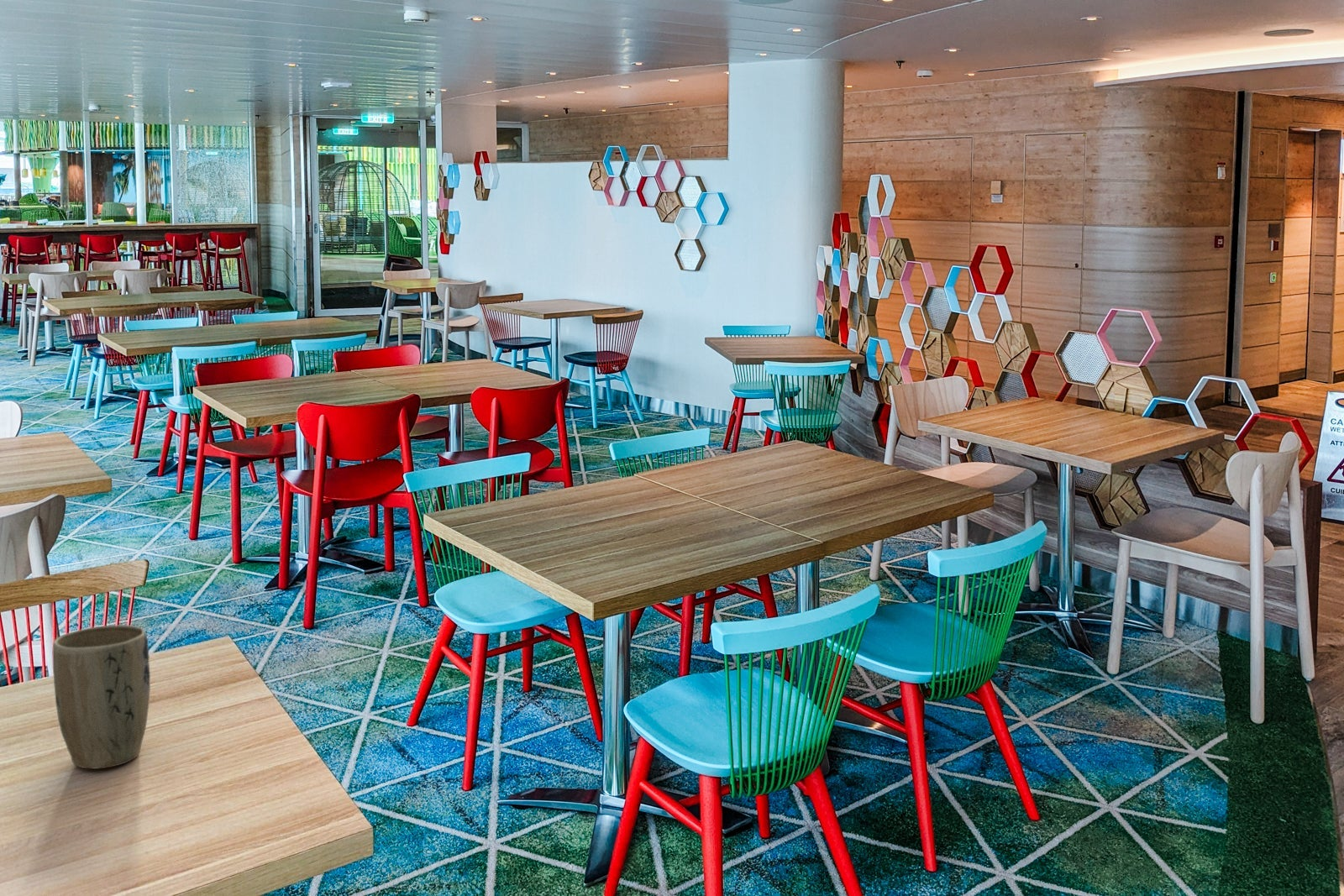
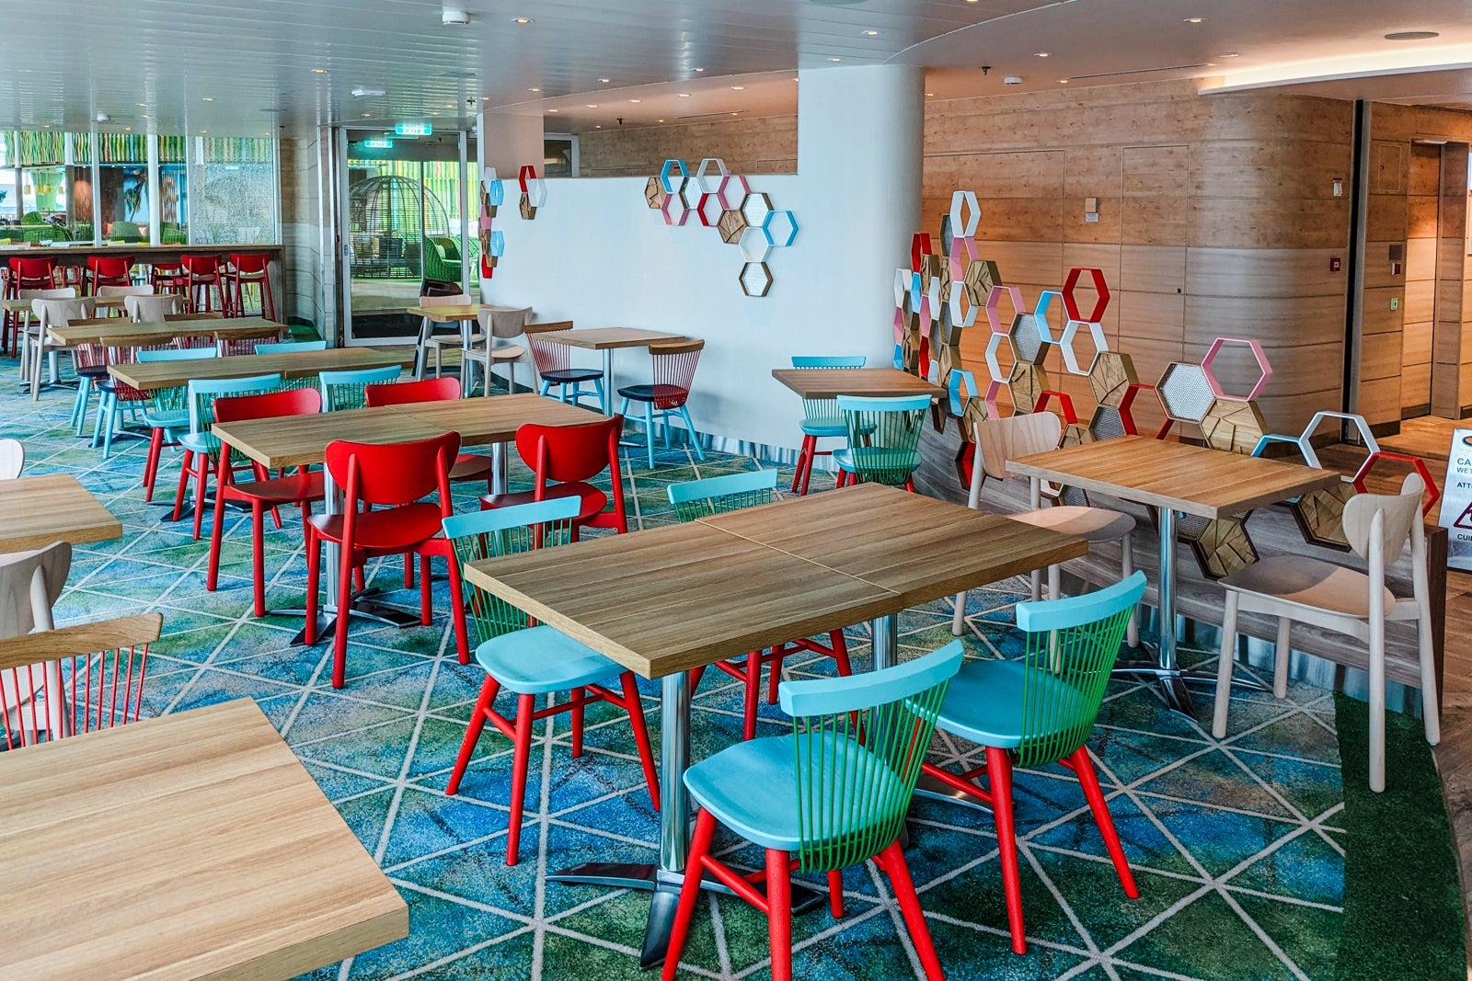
- plant pot [52,624,151,770]
